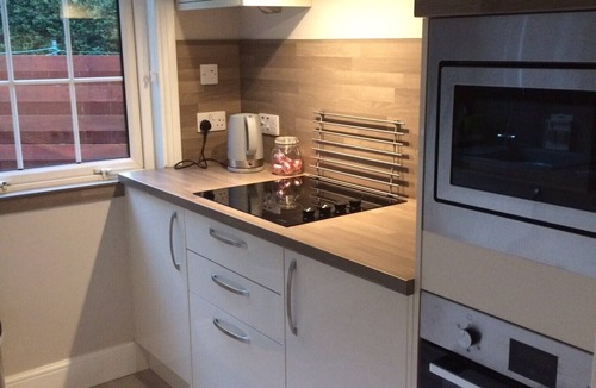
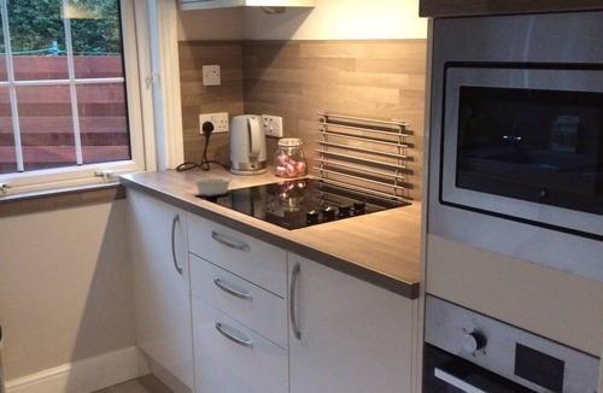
+ legume [183,176,233,198]
